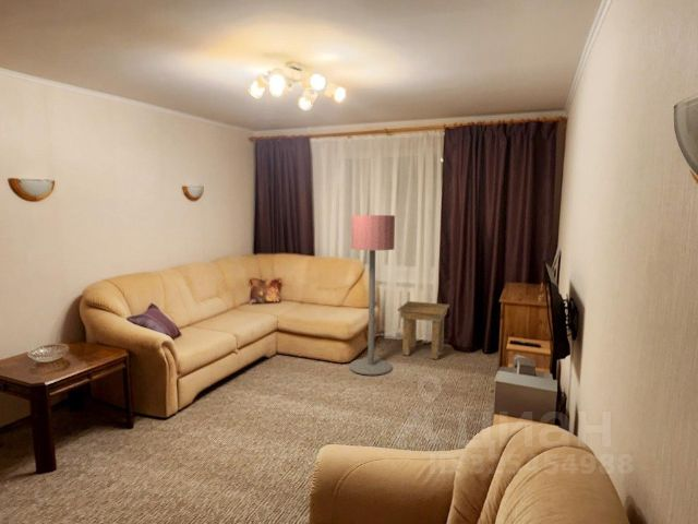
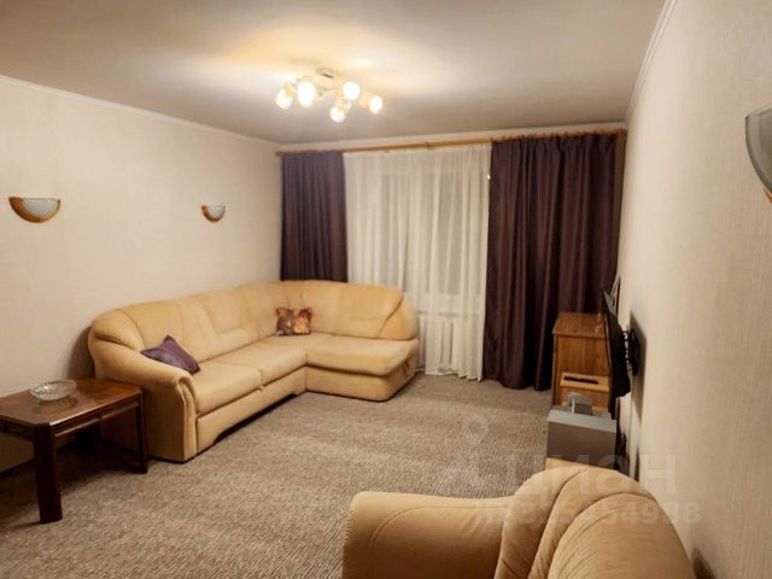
- floor lamp [348,214,396,376]
- side table [396,300,450,360]
